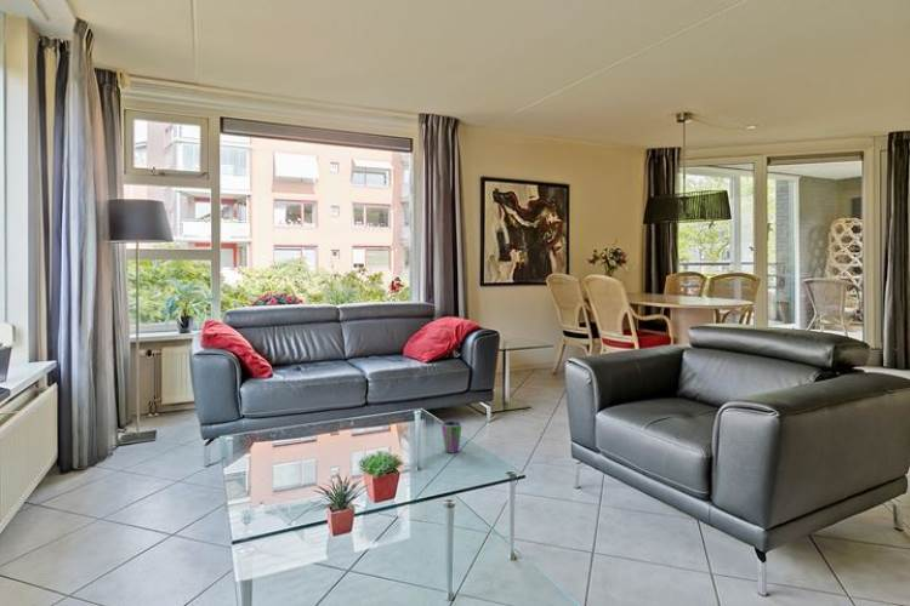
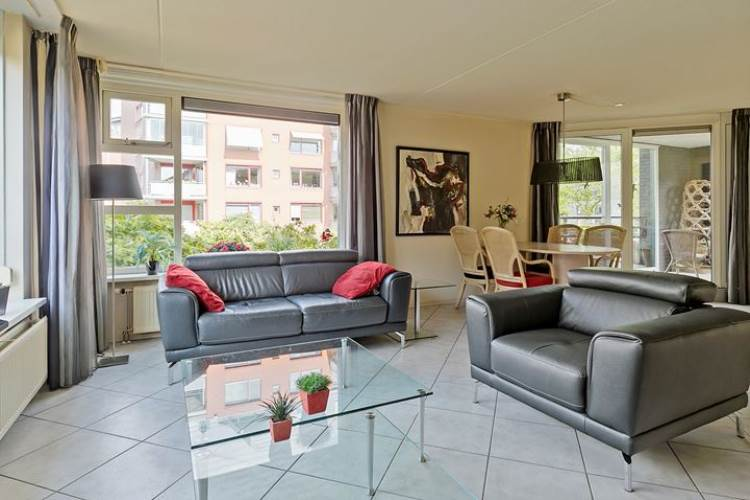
- cup [440,419,463,453]
